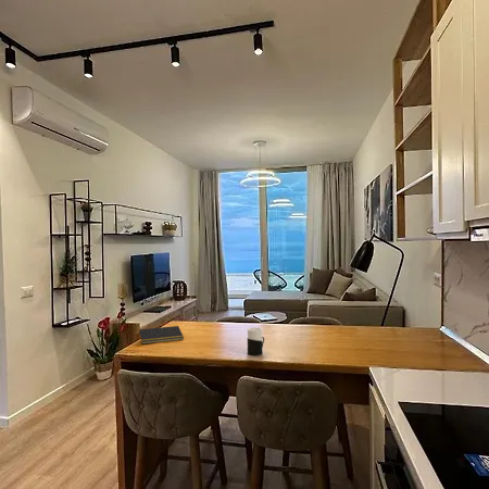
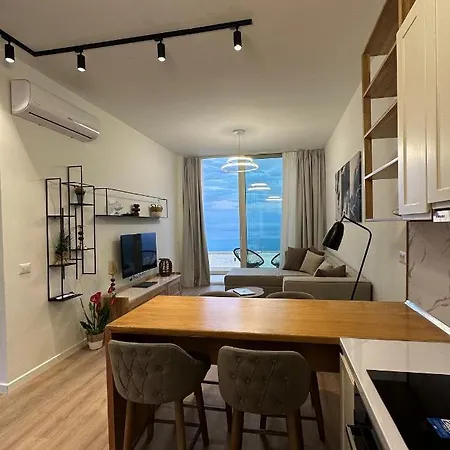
- notepad [138,325,185,344]
- cup [246,326,265,356]
